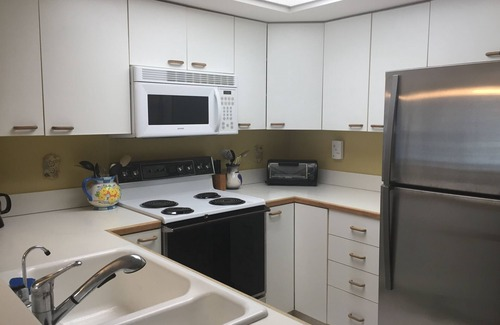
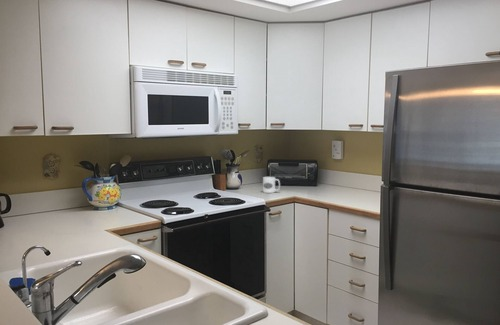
+ mug [262,176,281,194]
